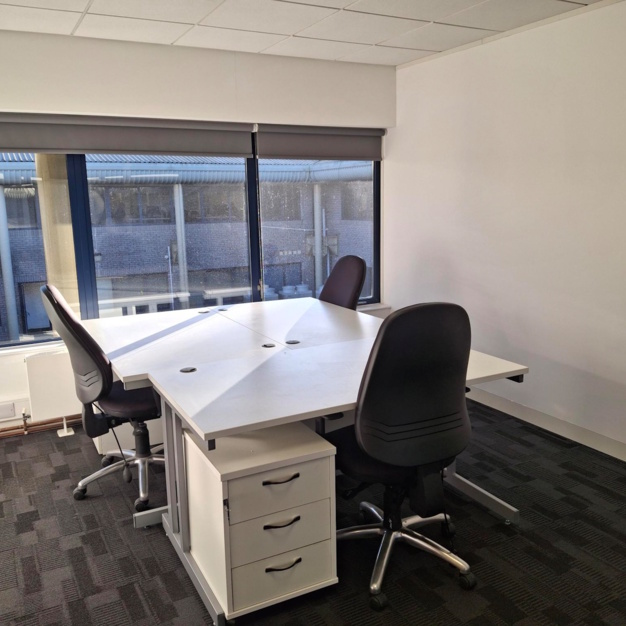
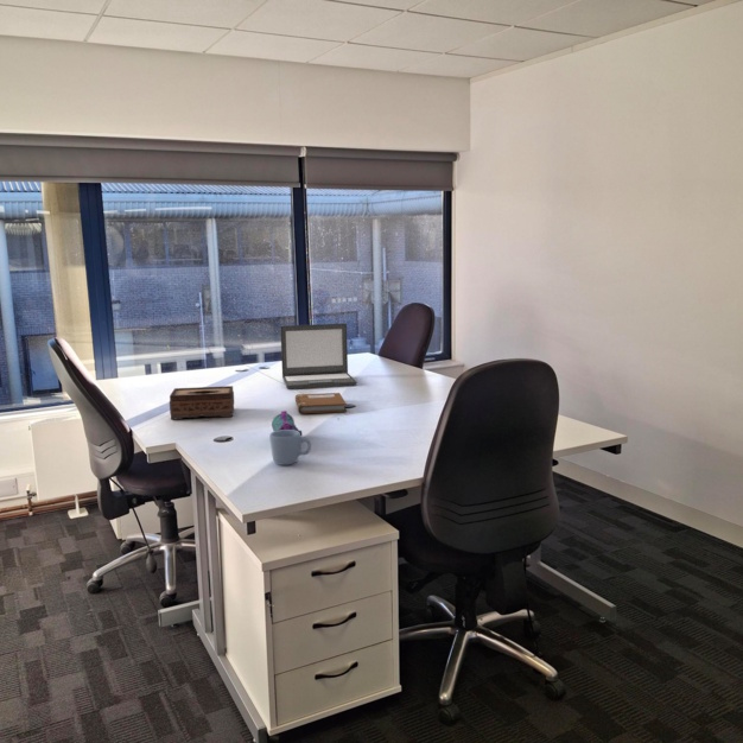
+ laptop [279,323,358,390]
+ pencil case [271,409,303,437]
+ mug [268,430,312,466]
+ tissue box [169,385,235,420]
+ notebook [294,392,348,414]
